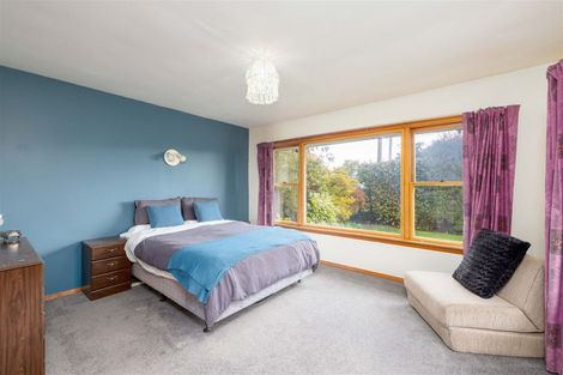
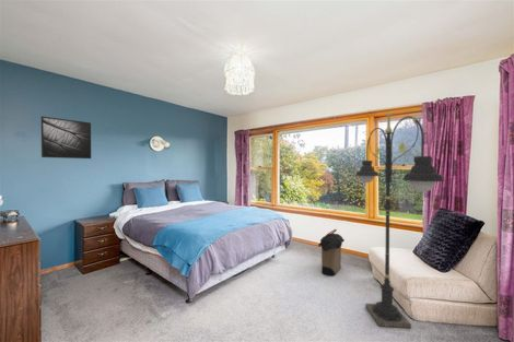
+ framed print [40,116,92,160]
+ laundry hamper [317,228,346,278]
+ floor lamp [354,111,446,329]
